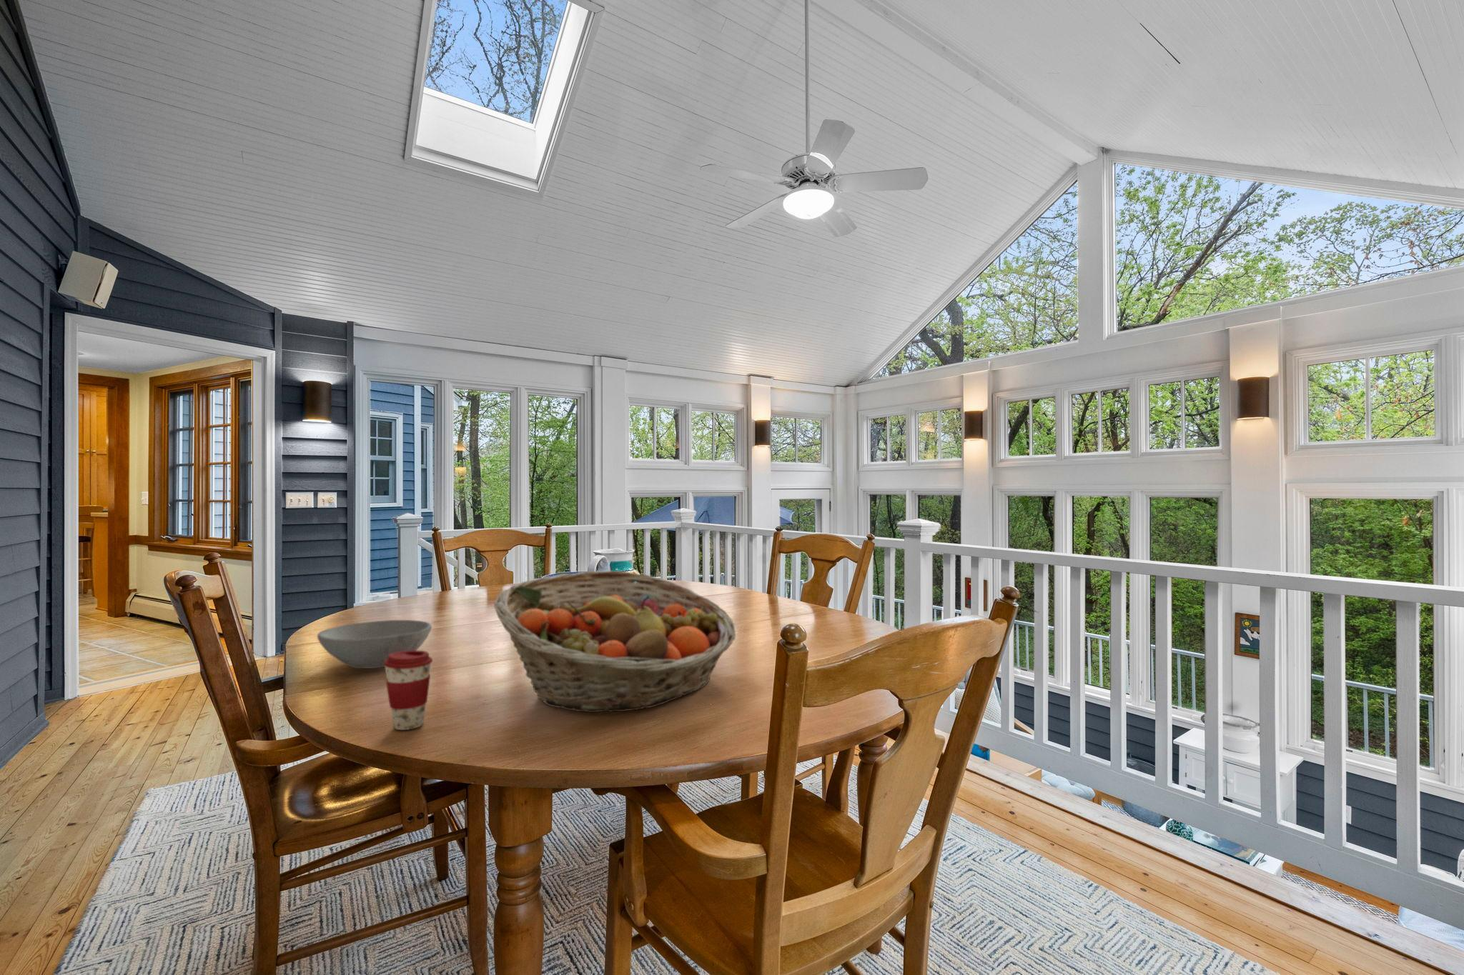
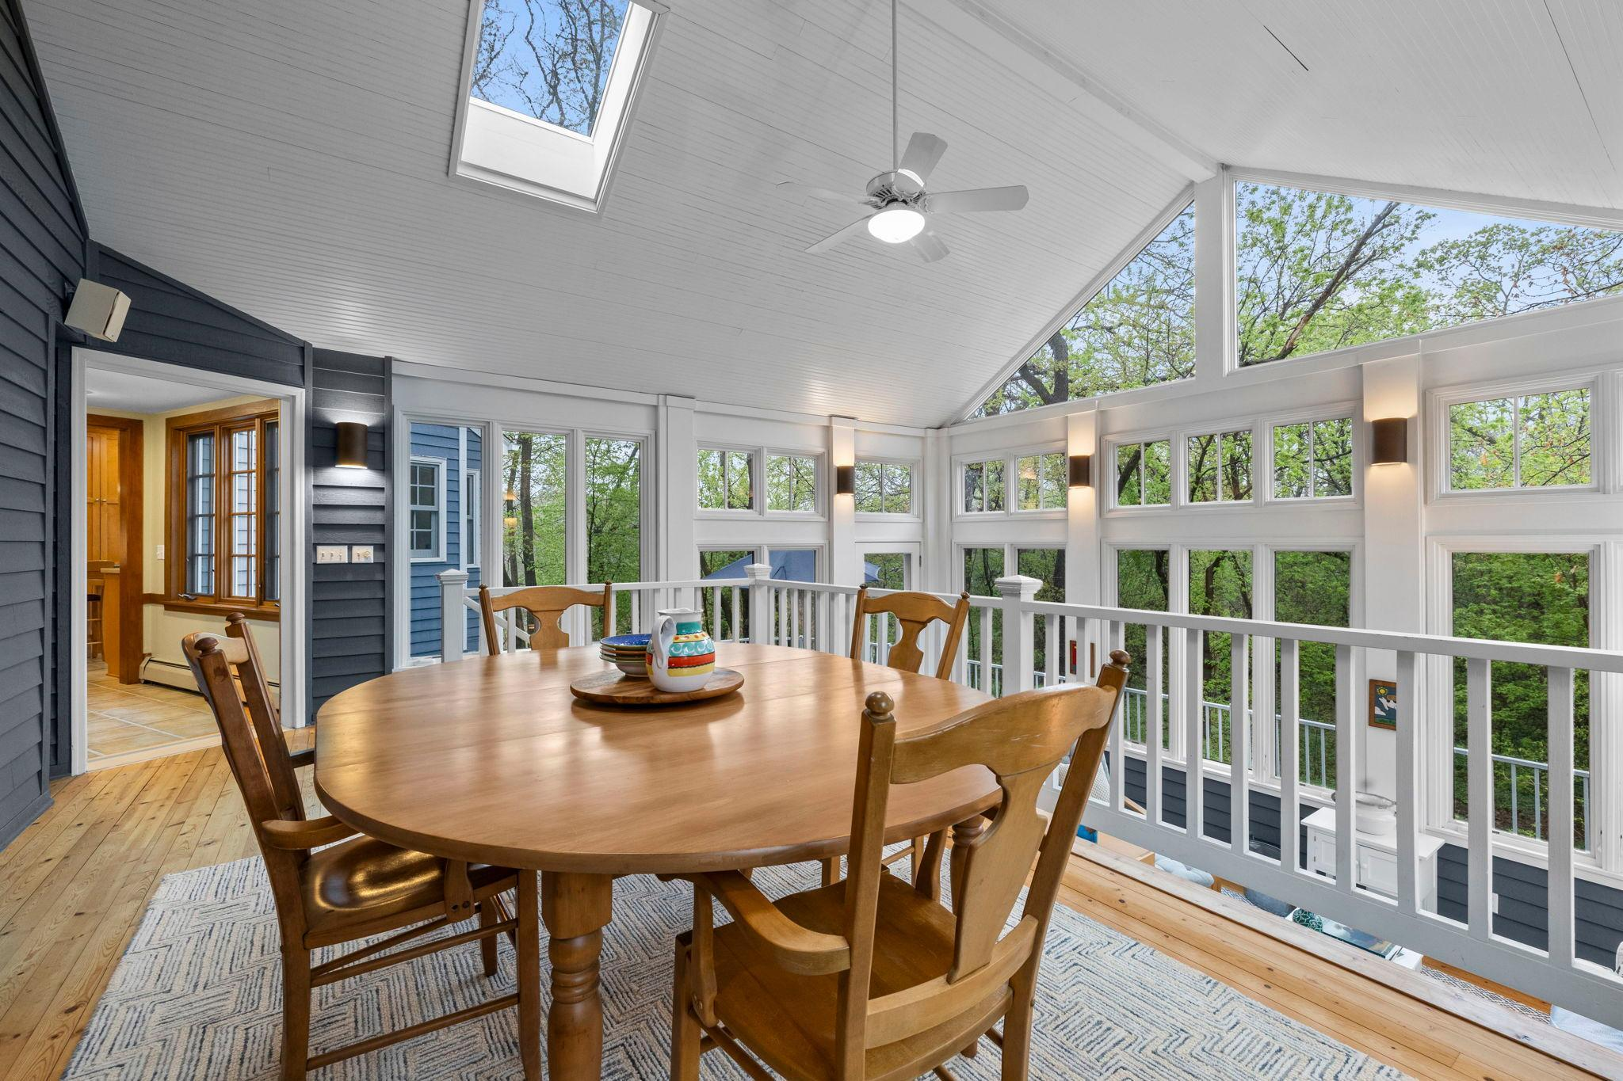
- bowl [317,619,432,669]
- coffee cup [384,650,433,731]
- fruit basket [493,570,736,713]
